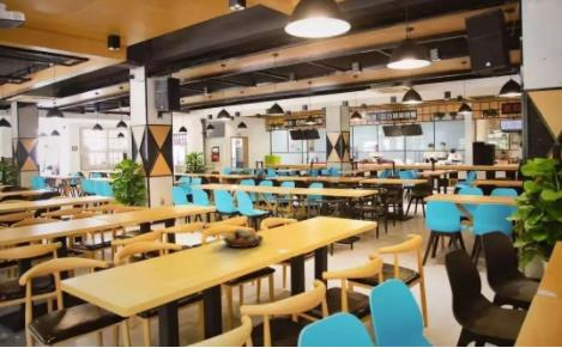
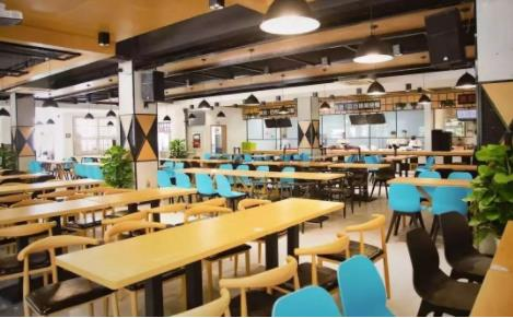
- fruit bowl [222,227,265,249]
